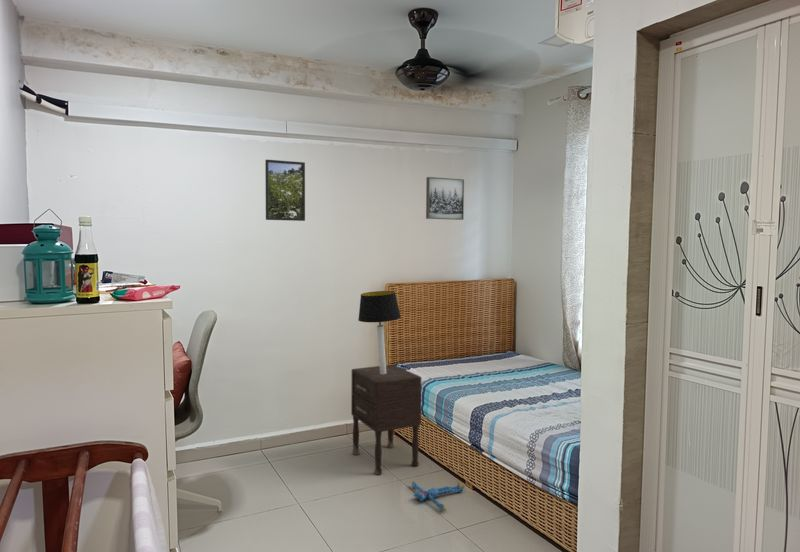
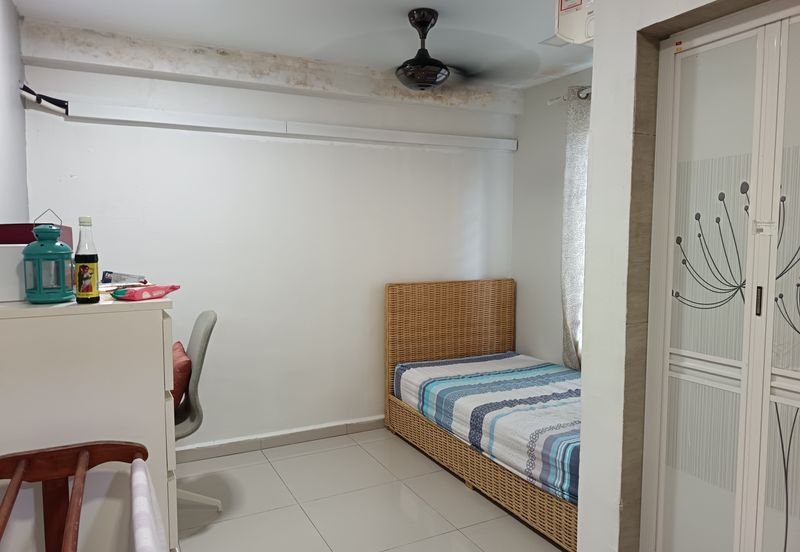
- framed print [264,159,306,222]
- table lamp [357,290,402,374]
- nightstand [350,364,422,476]
- wall art [425,176,465,221]
- plush toy [411,480,466,512]
